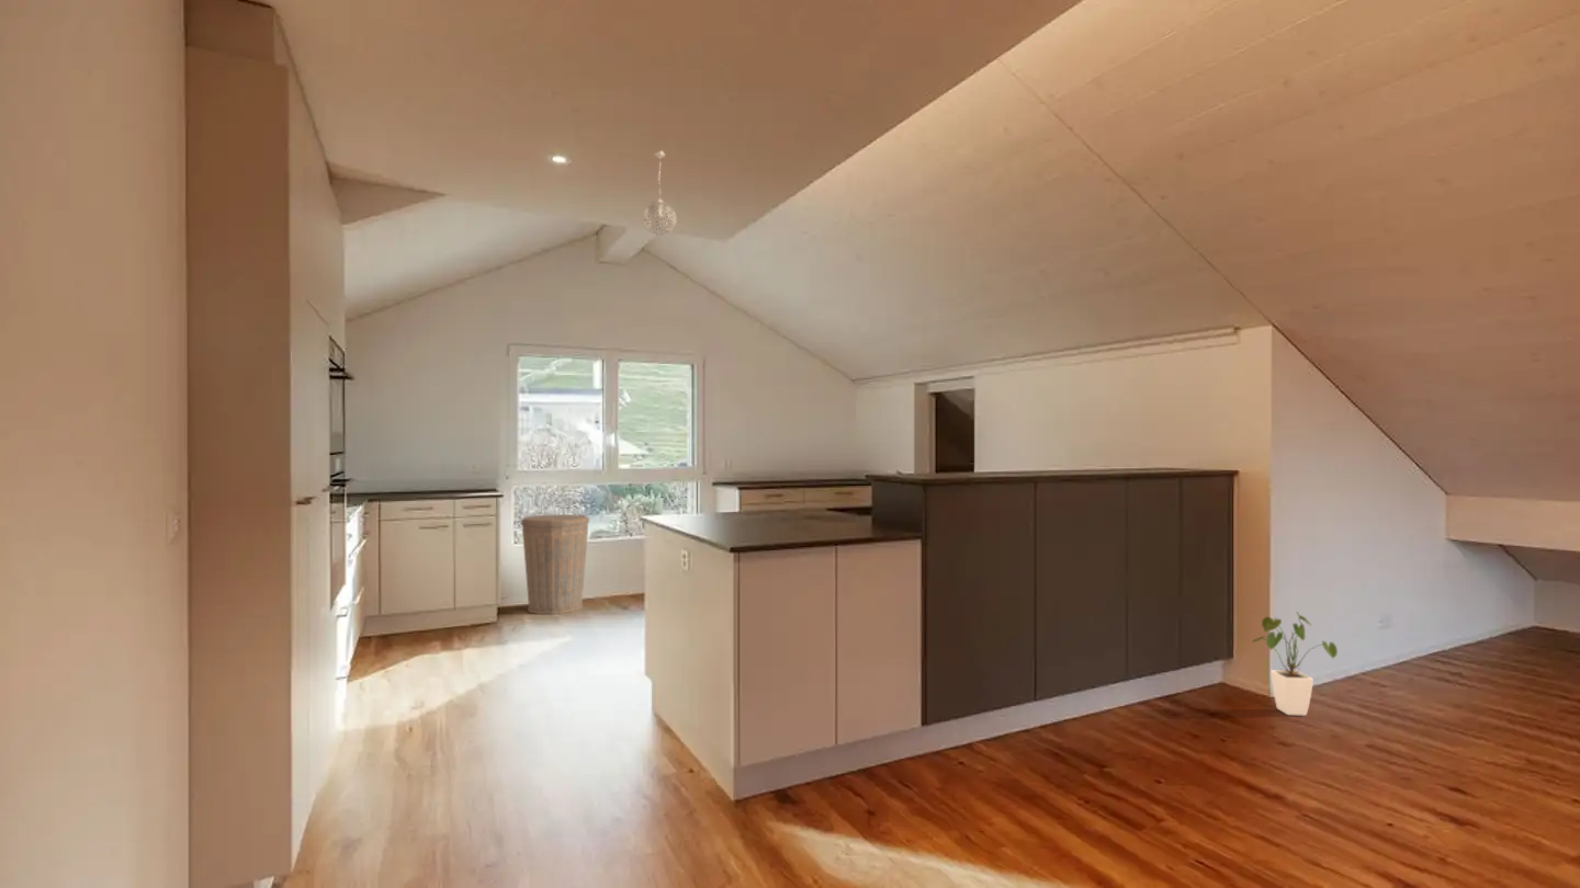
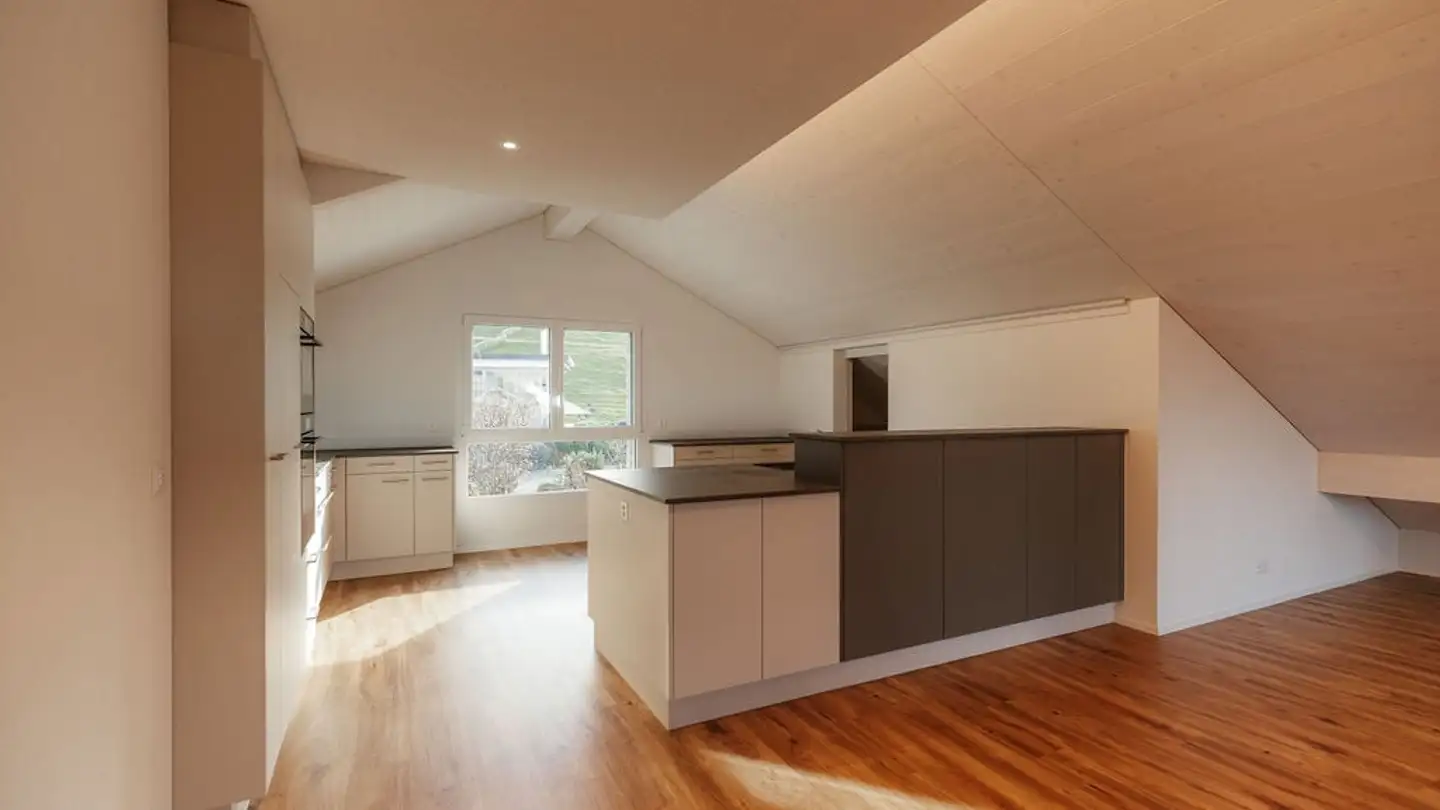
- house plant [1251,611,1339,717]
- pendant light [642,149,678,237]
- trash can [520,513,590,615]
